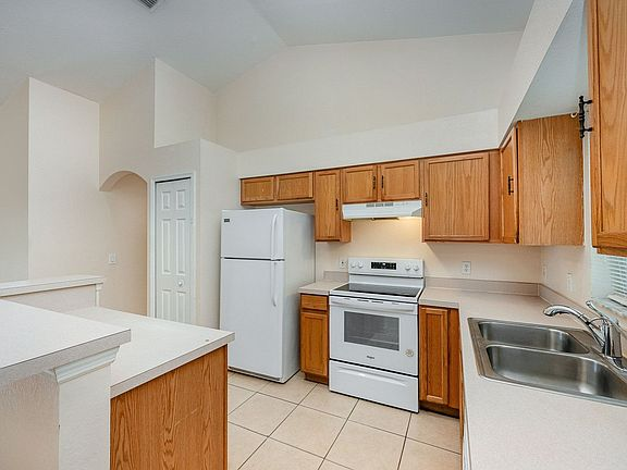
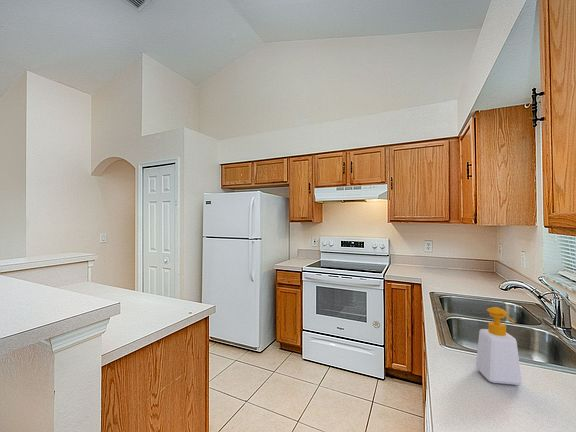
+ soap bottle [475,306,523,386]
